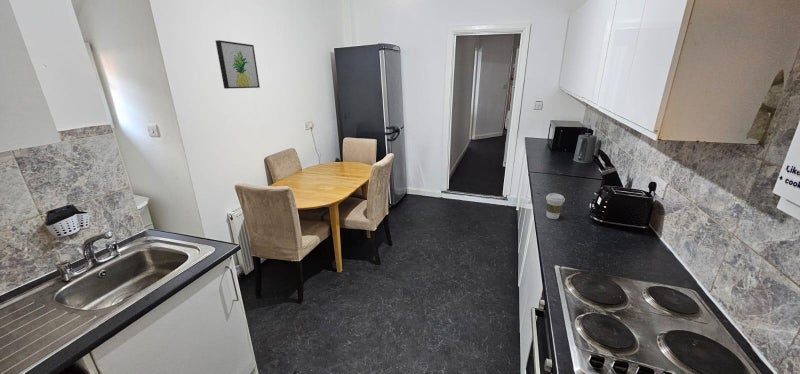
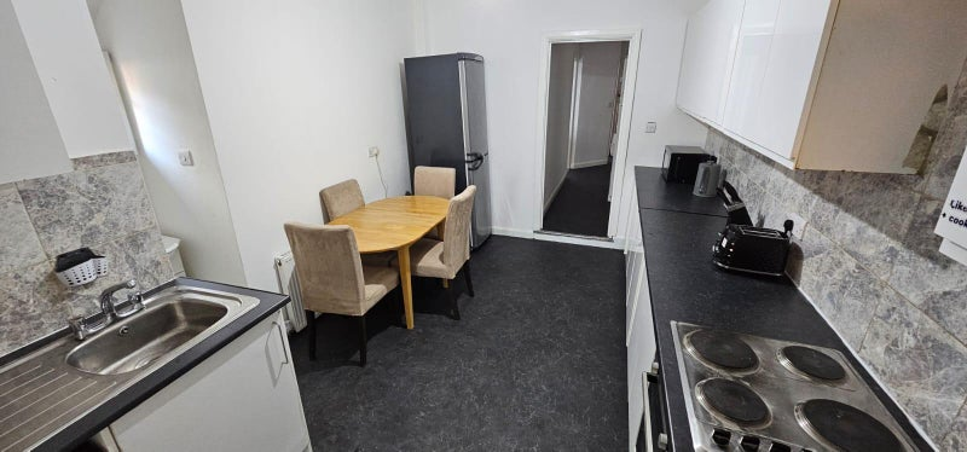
- coffee cup [545,192,566,220]
- wall art [215,39,261,90]
